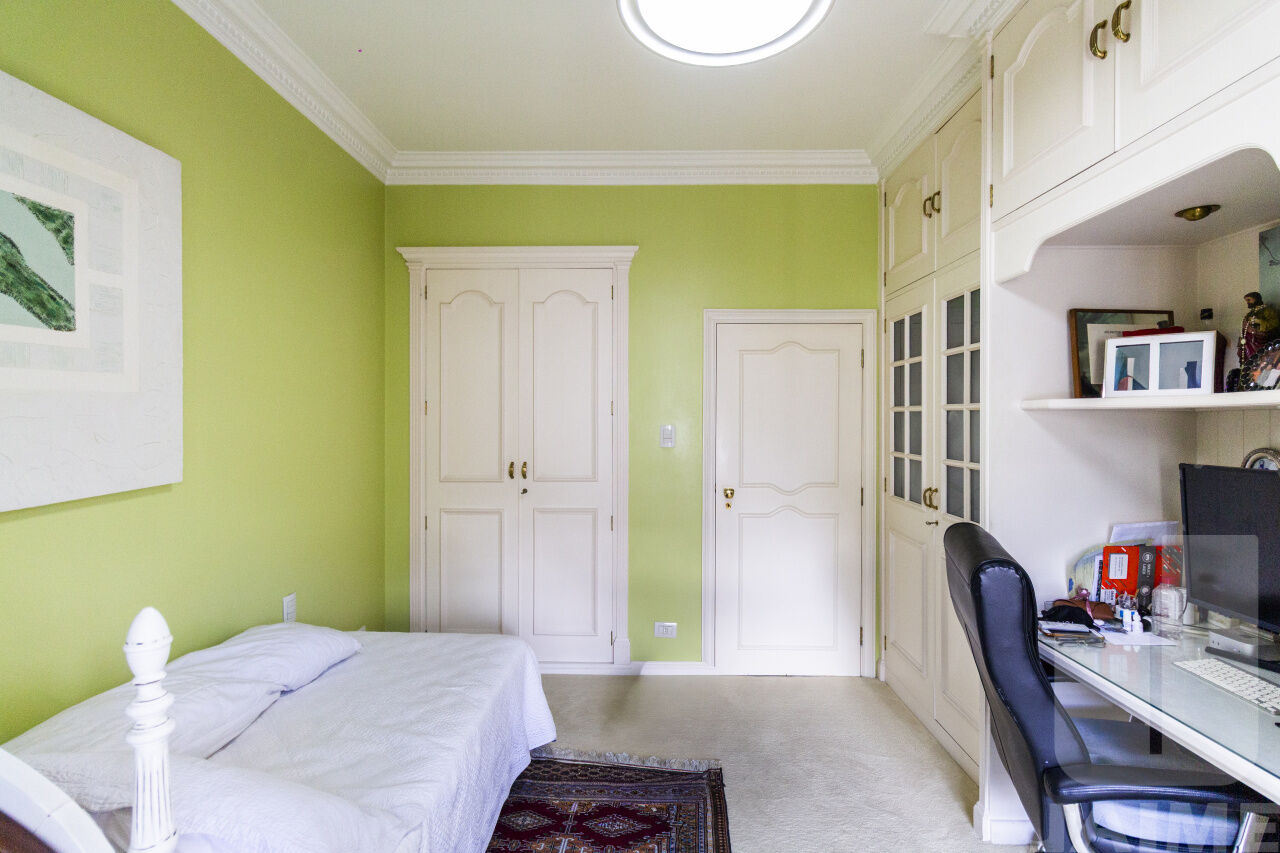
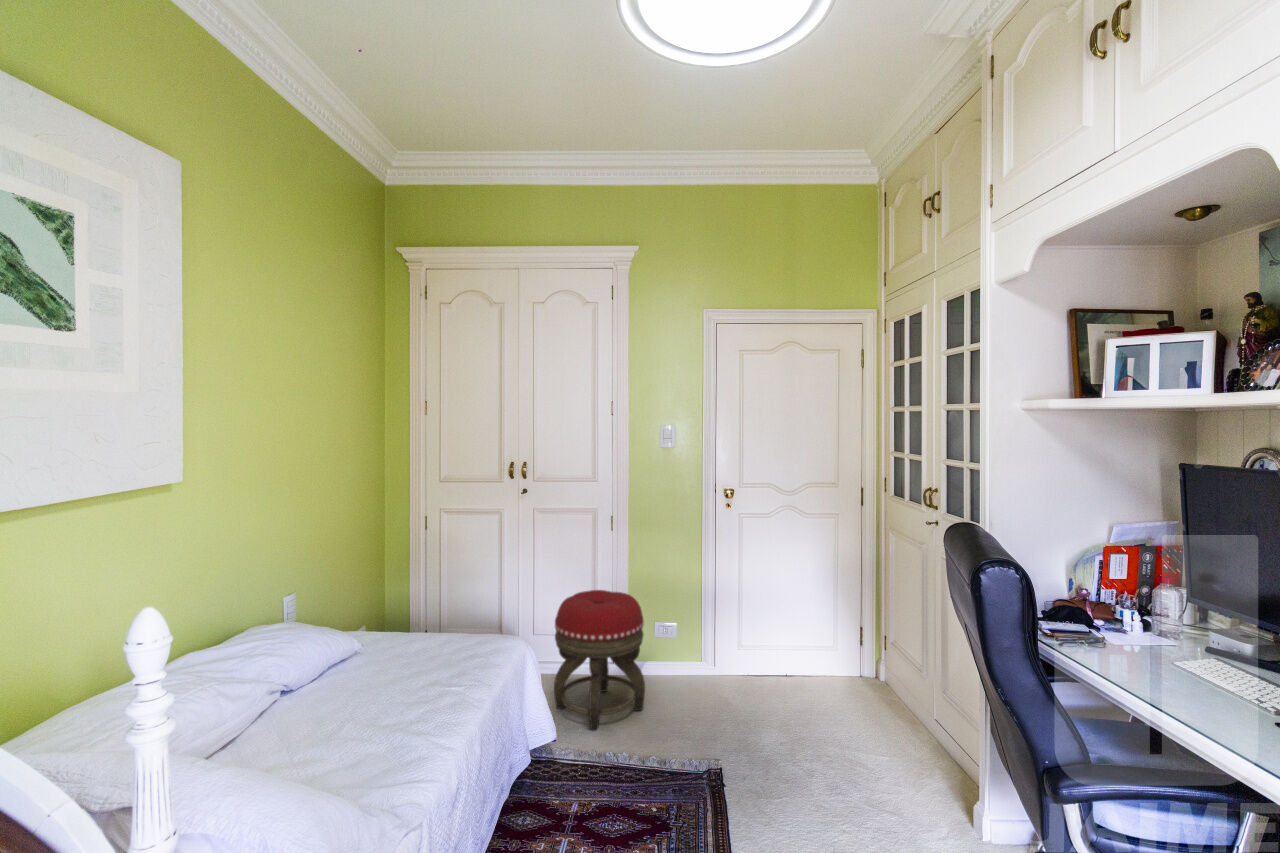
+ footstool [553,589,646,732]
